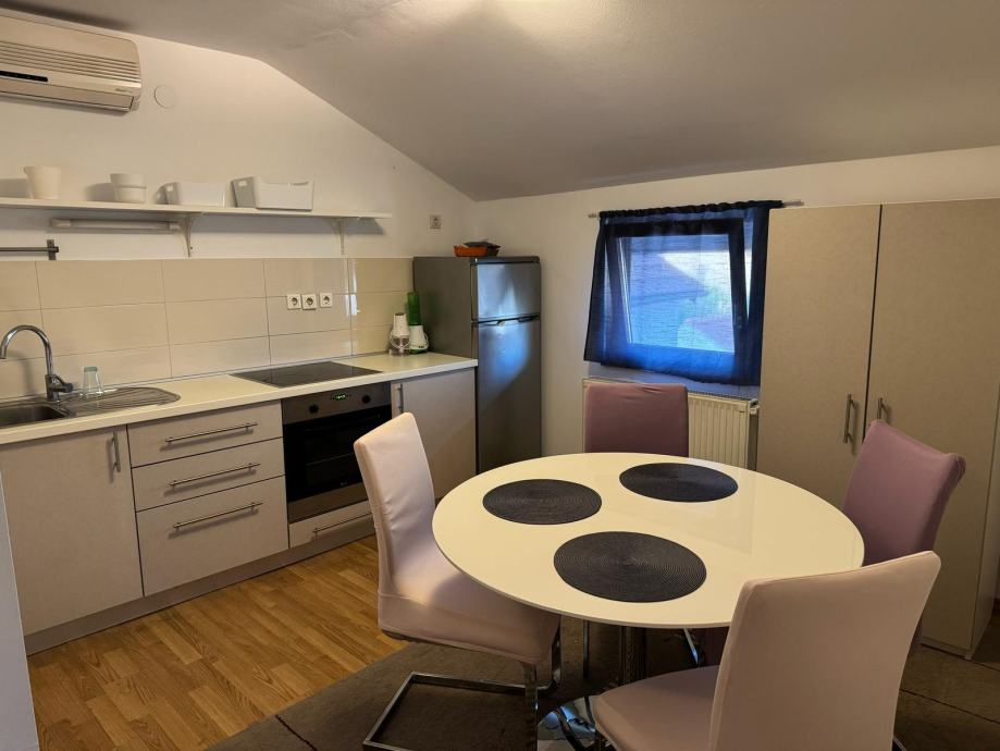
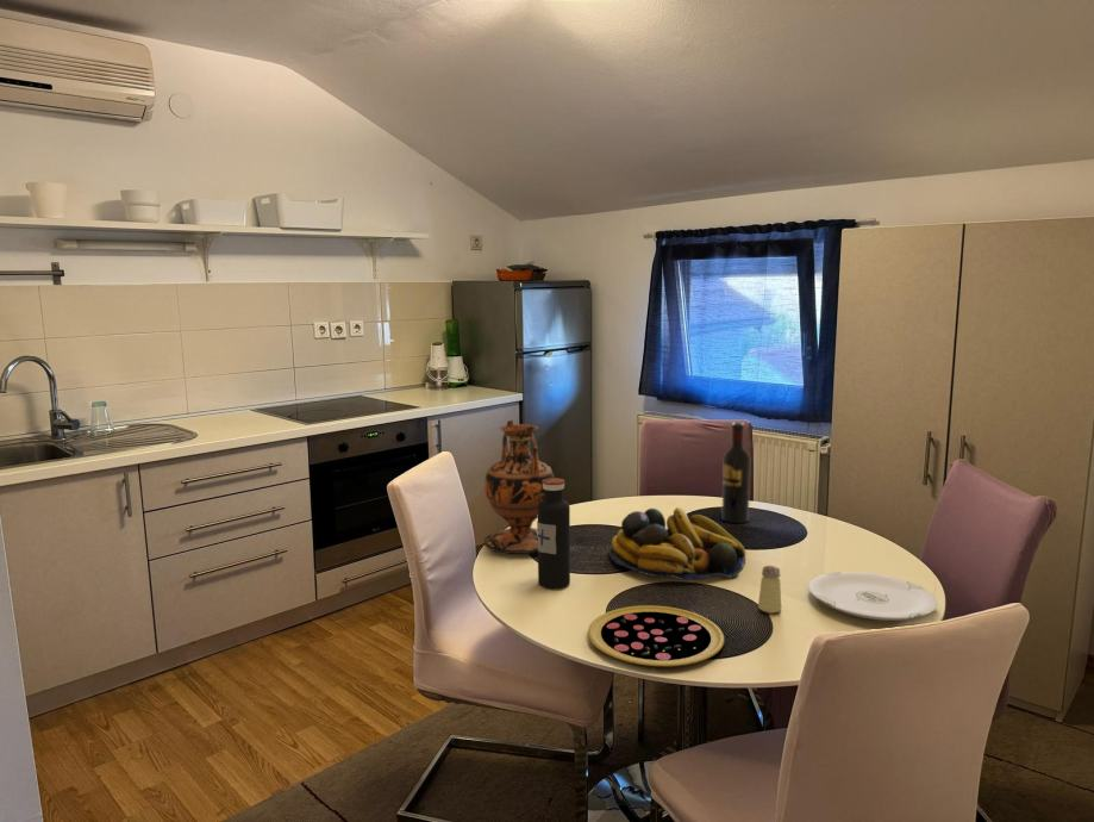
+ wine bottle [721,421,751,524]
+ pizza [587,604,725,667]
+ saltshaker [757,565,782,615]
+ vase [483,419,556,555]
+ water bottle [536,477,571,591]
+ fruit bowl [608,506,748,581]
+ plate [807,571,939,622]
